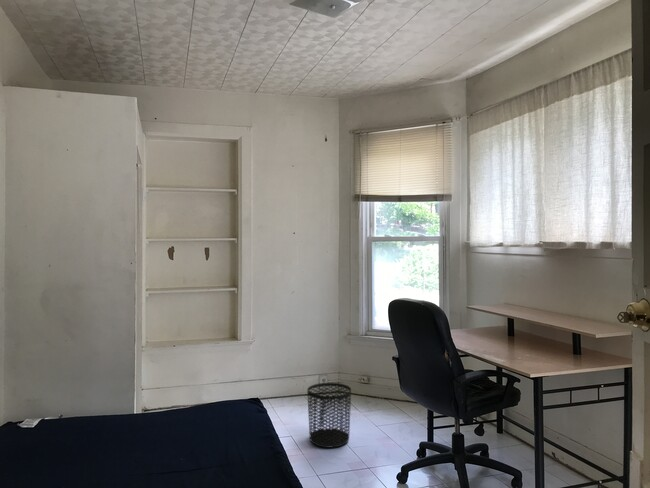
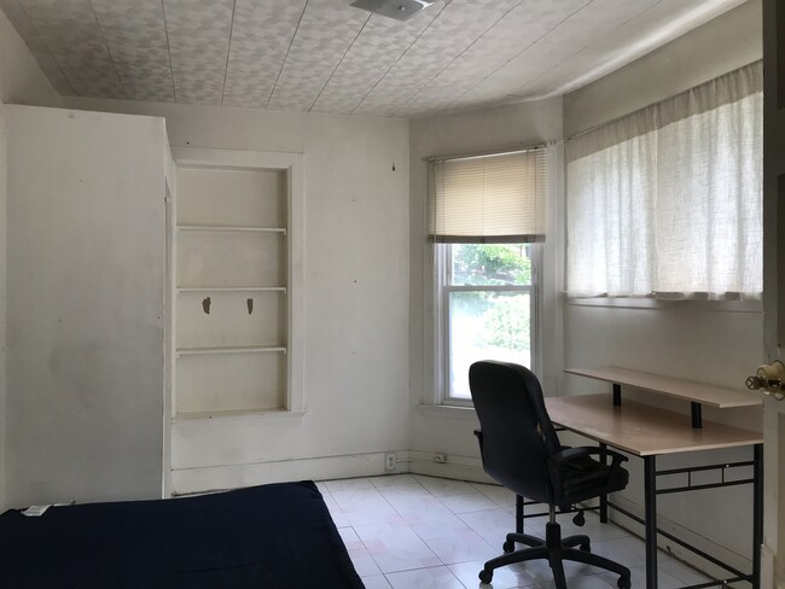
- waste bin [306,382,352,449]
